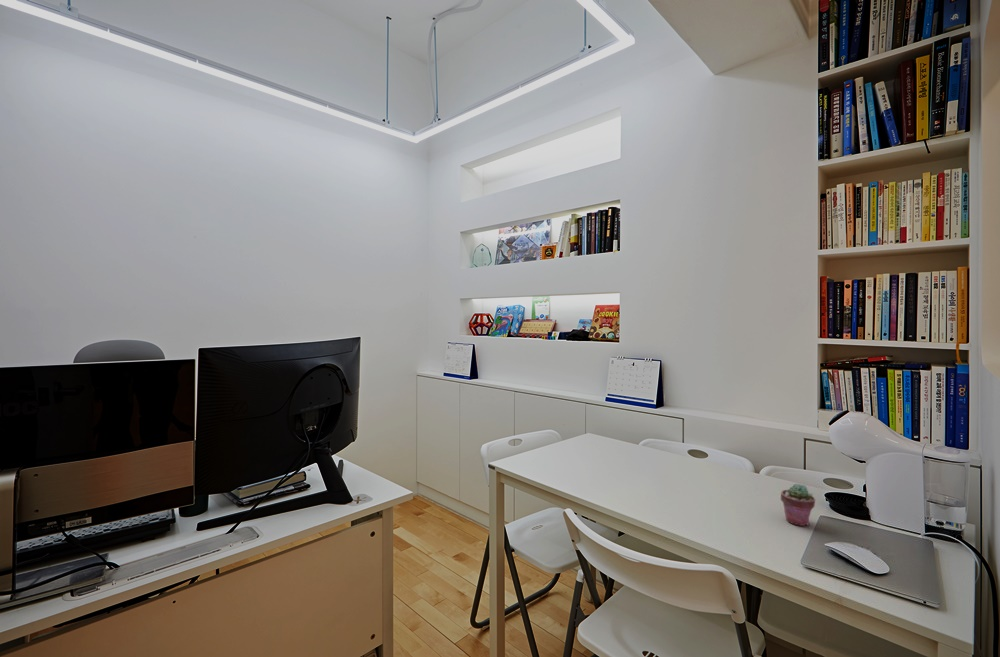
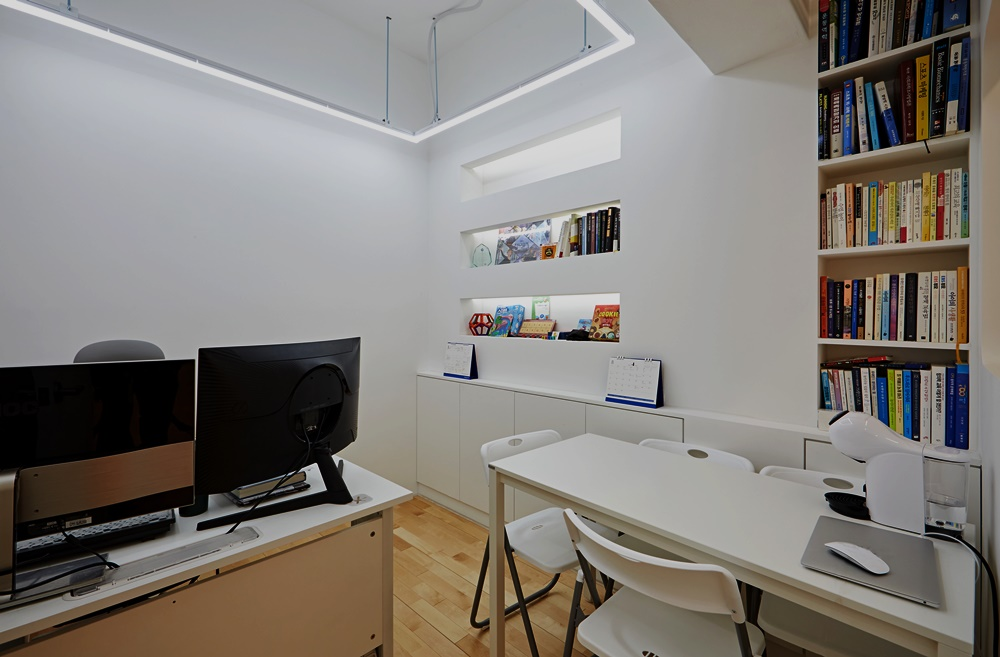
- potted succulent [780,483,816,527]
